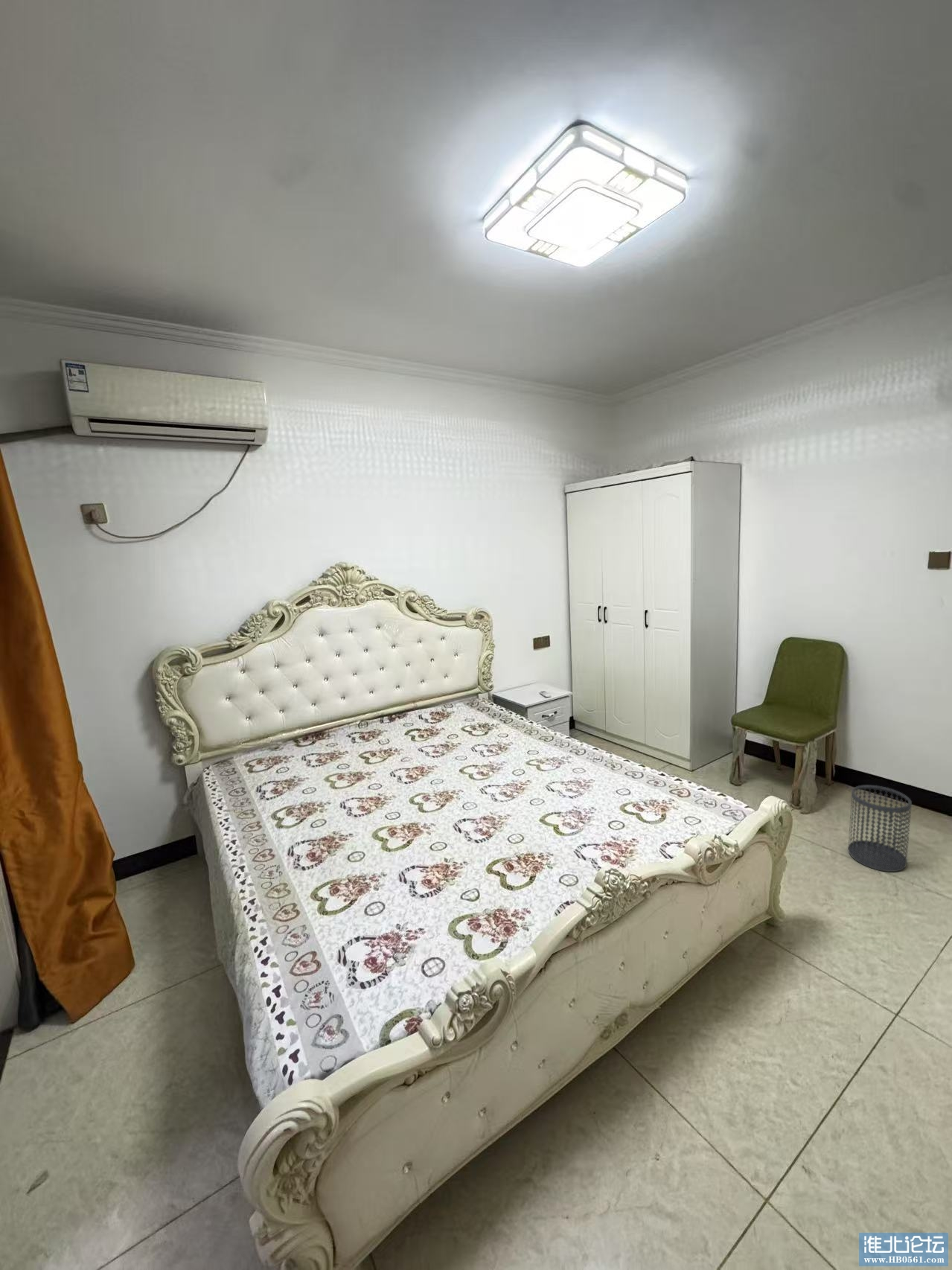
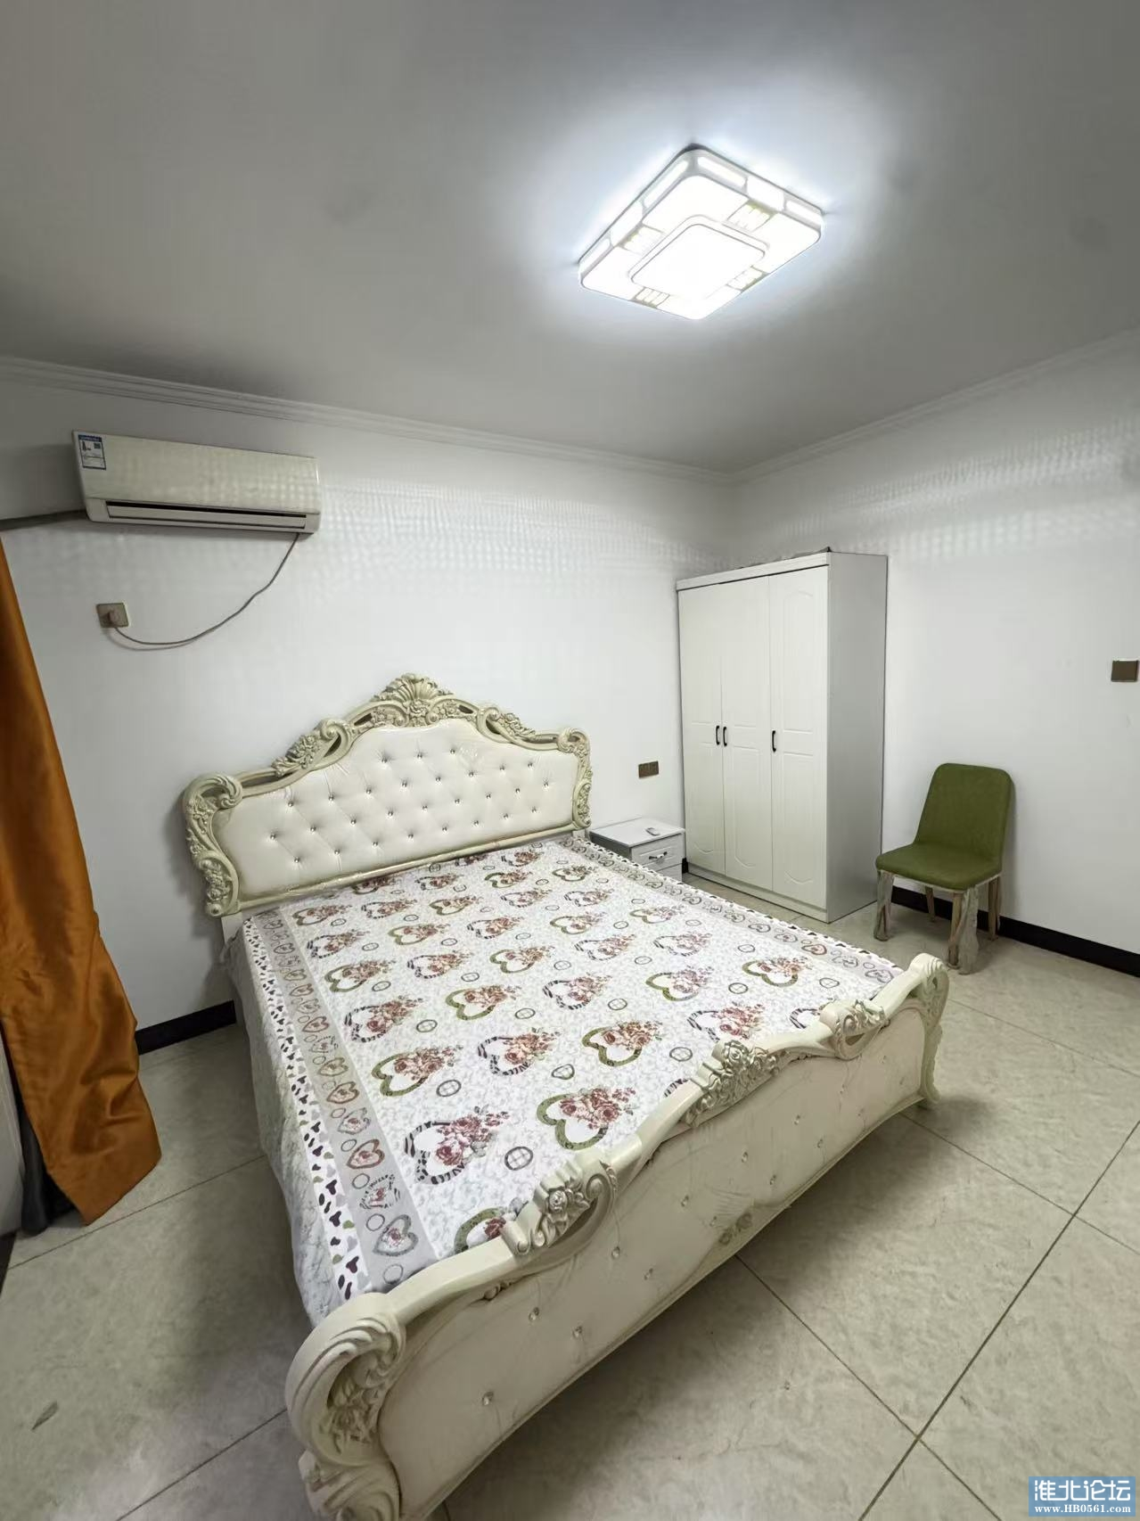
- wastebasket [848,785,913,872]
